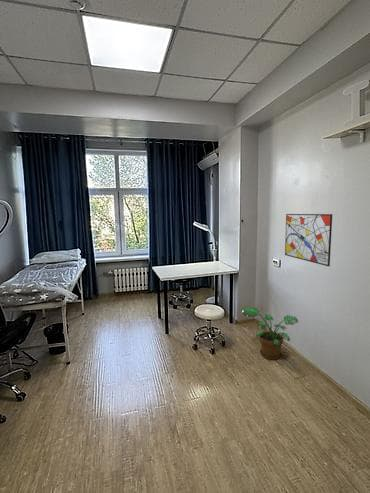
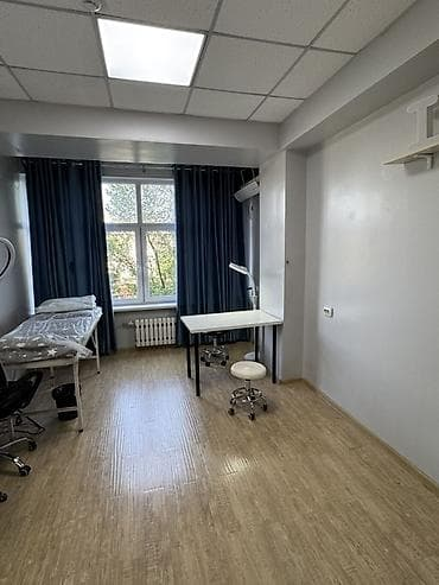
- wall art [284,213,333,267]
- potted plant [240,306,299,360]
